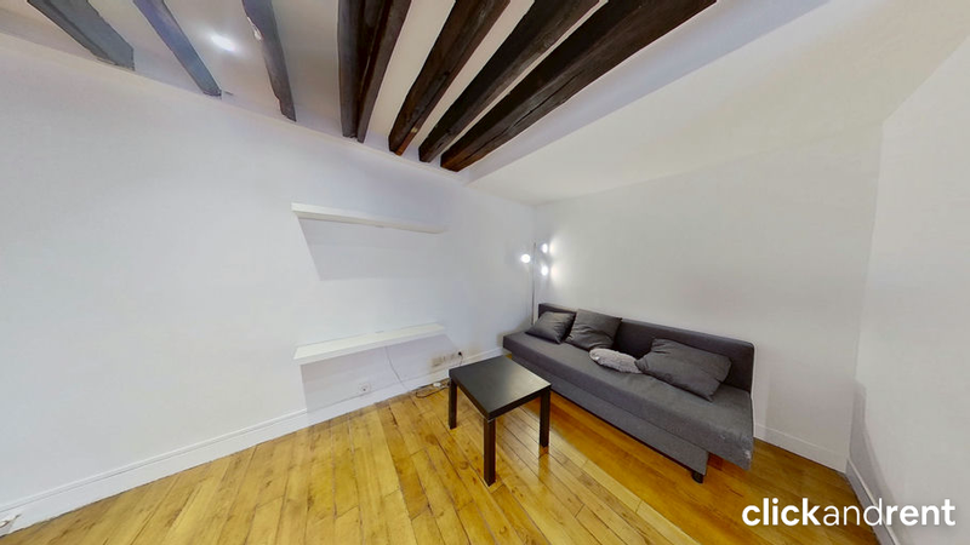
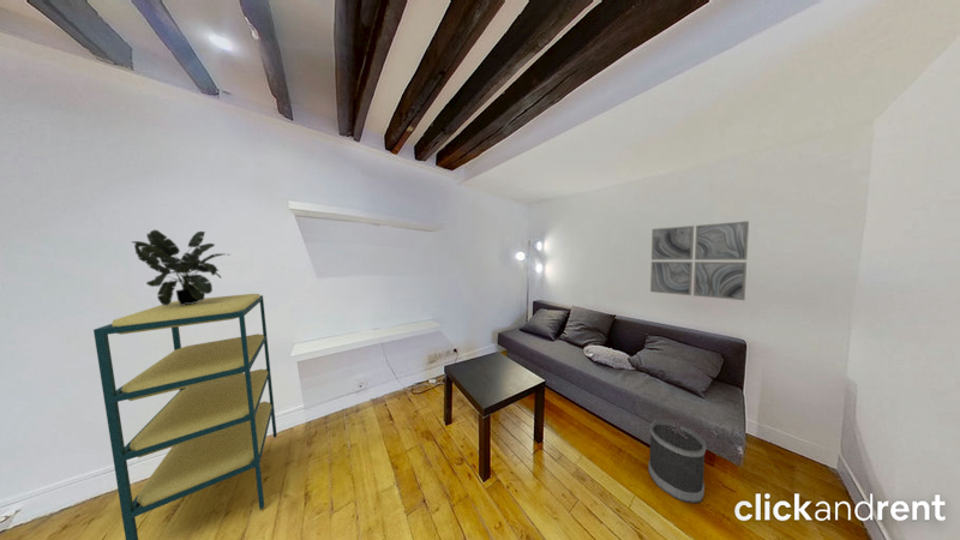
+ wall art [649,220,750,301]
+ wastebasket [648,419,707,504]
+ potted plant [131,229,232,306]
+ shelving unit [92,293,278,540]
